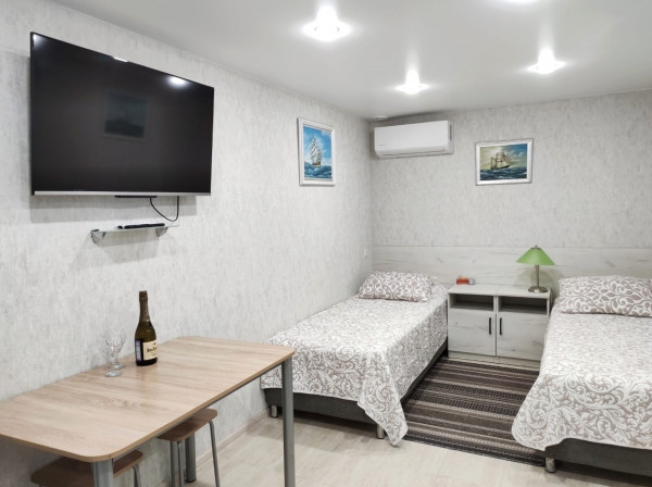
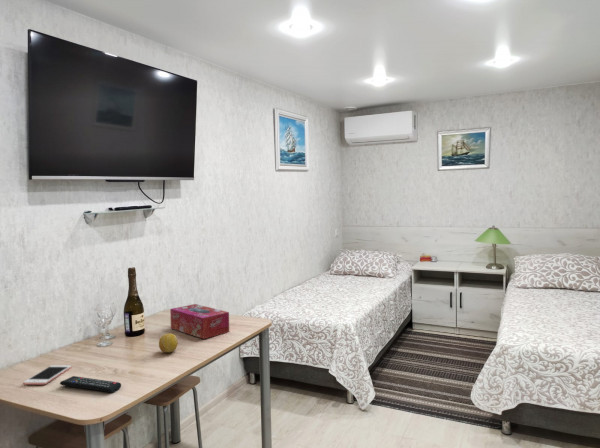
+ tissue box [169,303,230,340]
+ fruit [158,333,179,354]
+ remote control [59,375,122,394]
+ cell phone [22,364,72,386]
